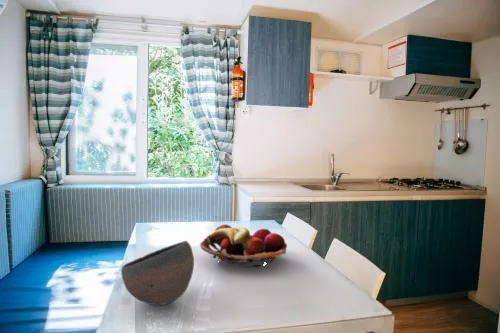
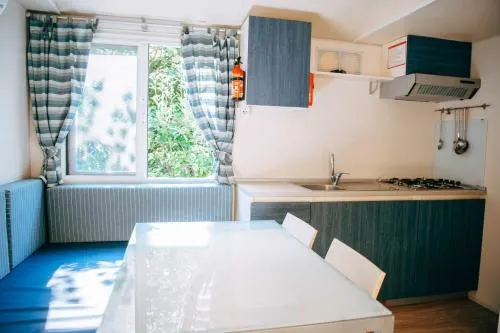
- bowl [120,240,195,306]
- fruit basket [199,224,288,269]
